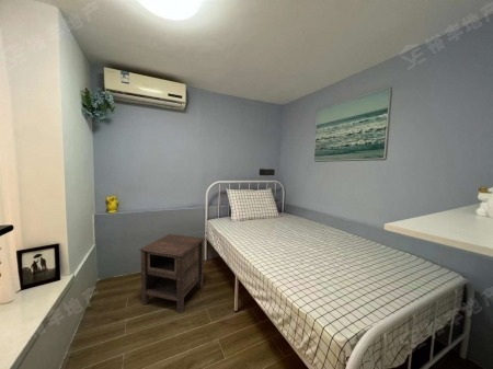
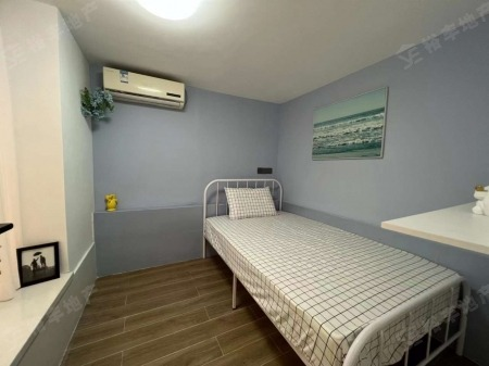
- nightstand [138,233,206,314]
